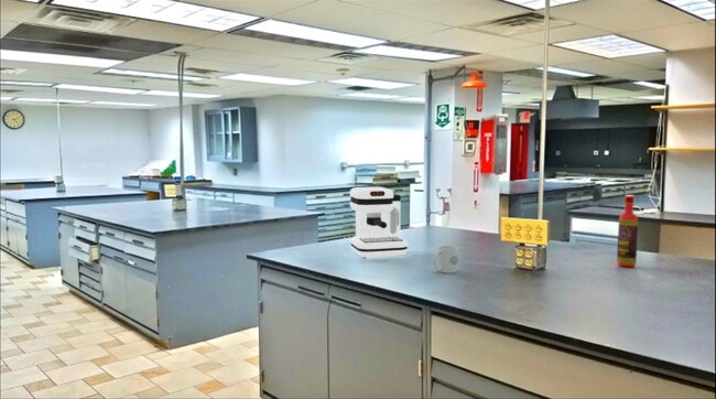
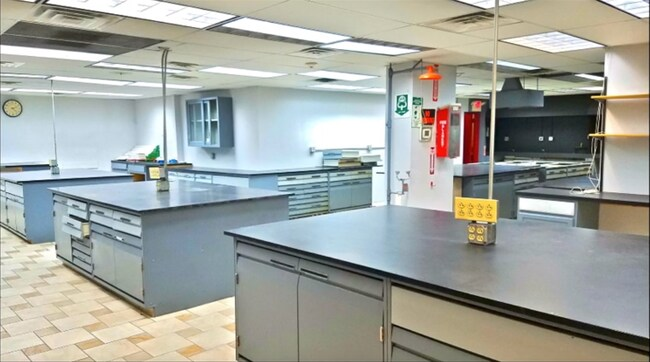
- coffee maker [349,186,409,259]
- bottle [616,194,639,268]
- mug [433,245,459,274]
